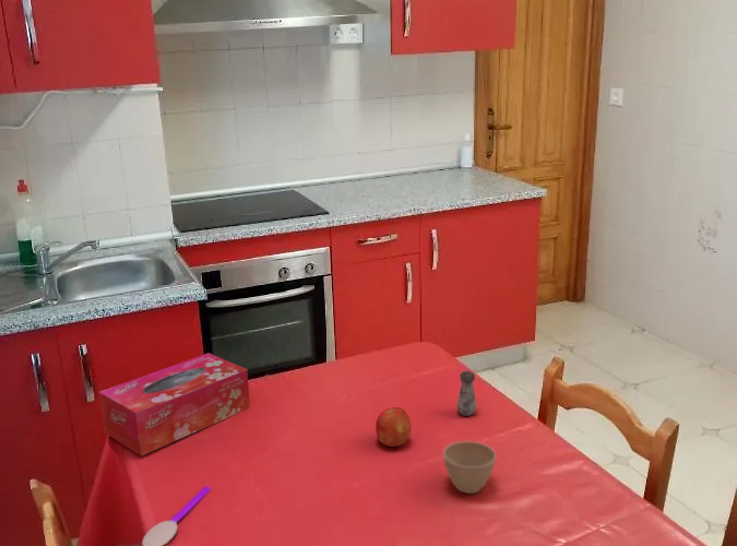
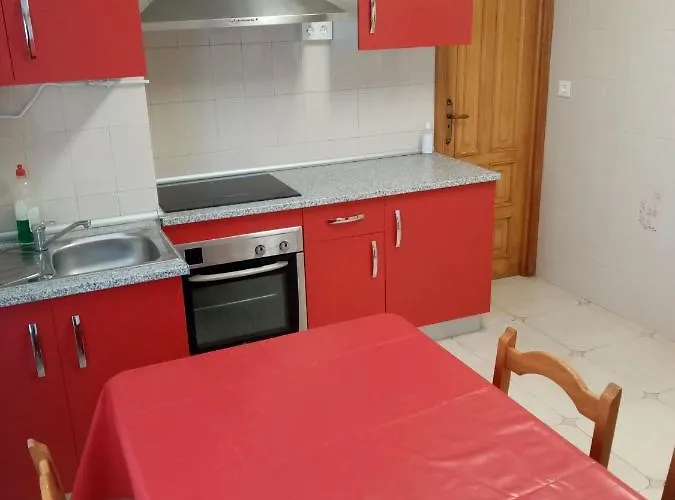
- spoon [141,486,212,546]
- flower pot [442,440,497,495]
- fruit [375,406,412,448]
- salt shaker [456,370,478,417]
- tissue box [98,352,251,456]
